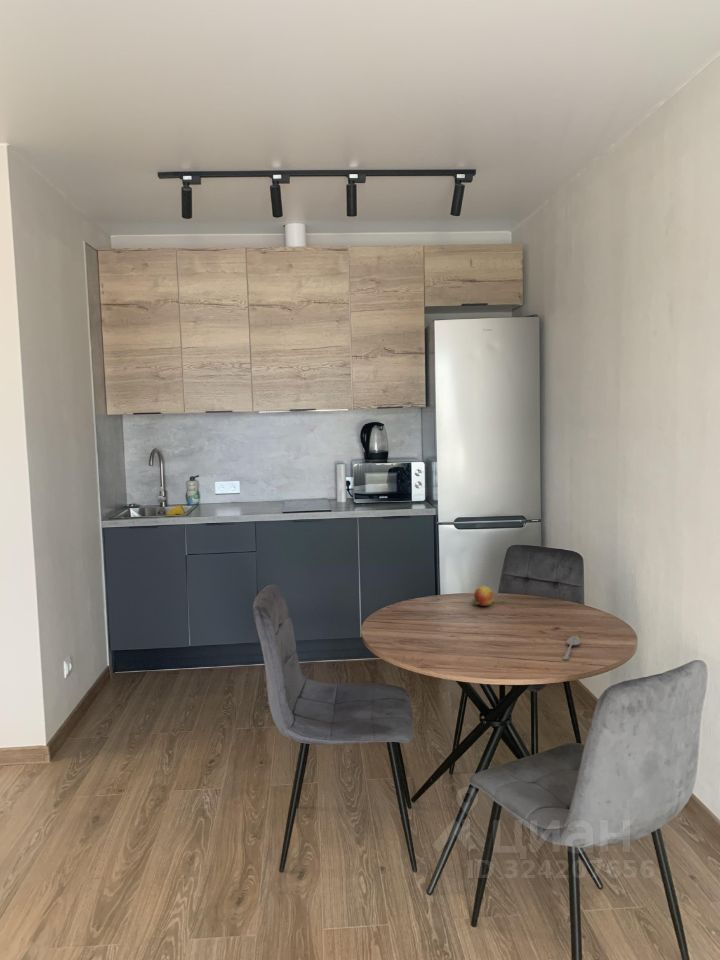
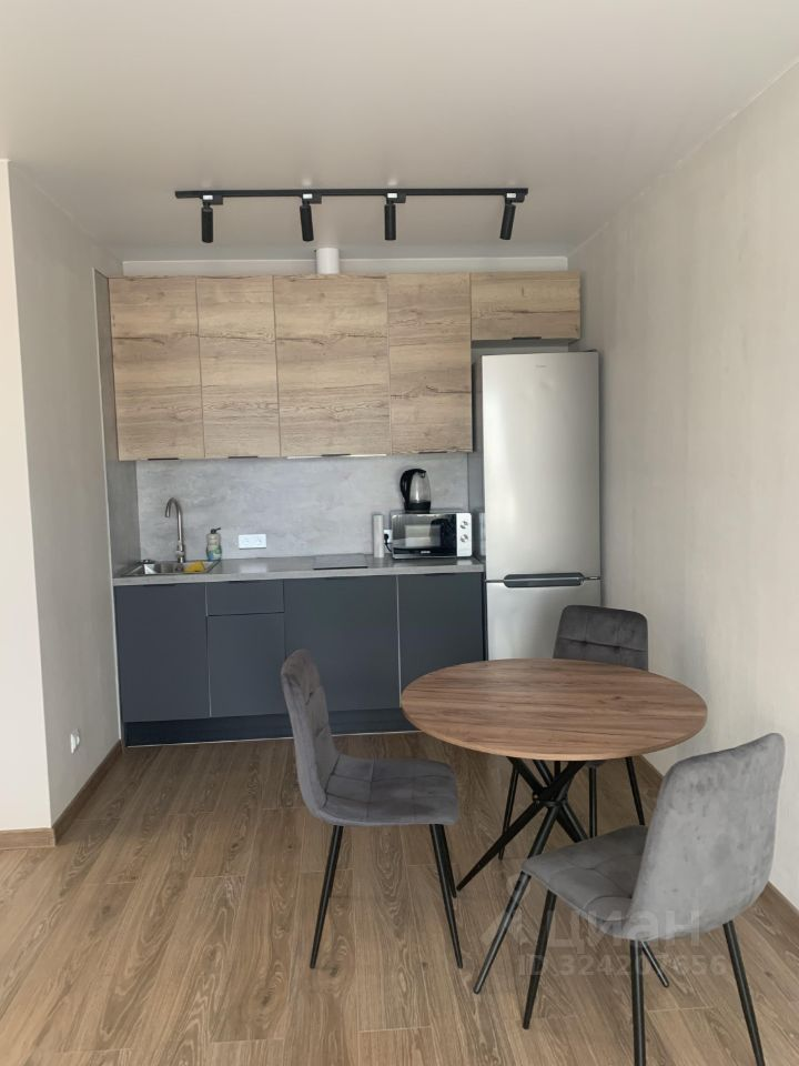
- fruit [471,585,494,607]
- spoon [562,635,581,661]
